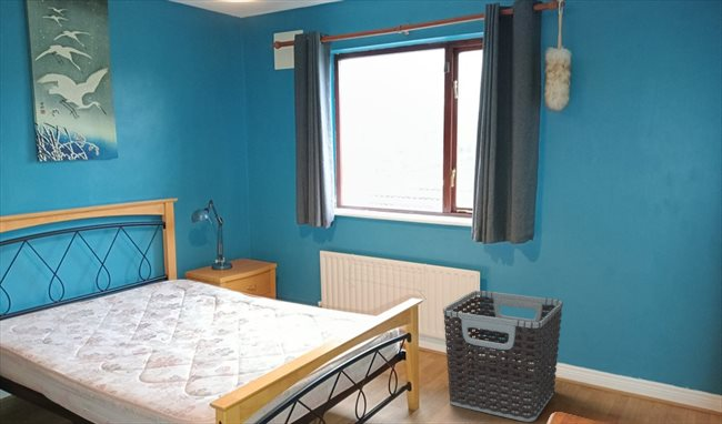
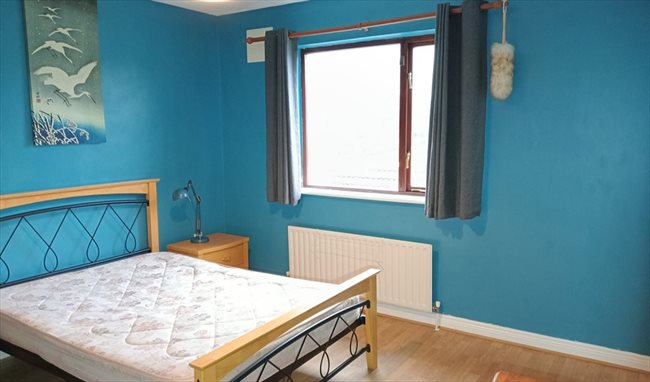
- clothes hamper [442,290,564,423]
